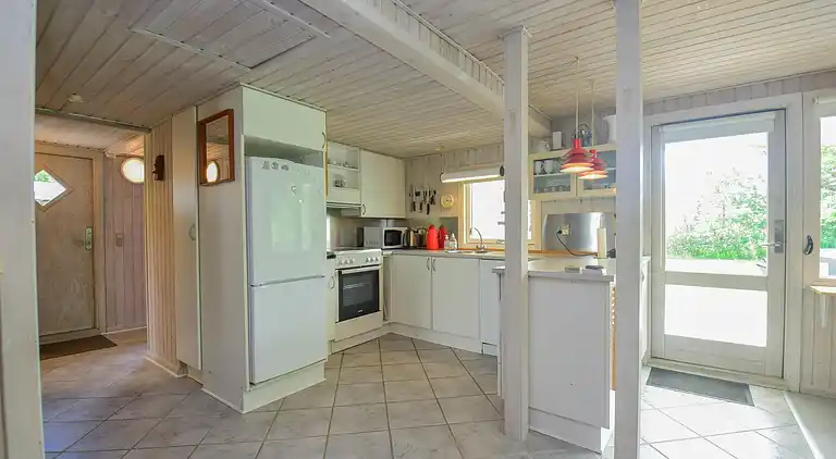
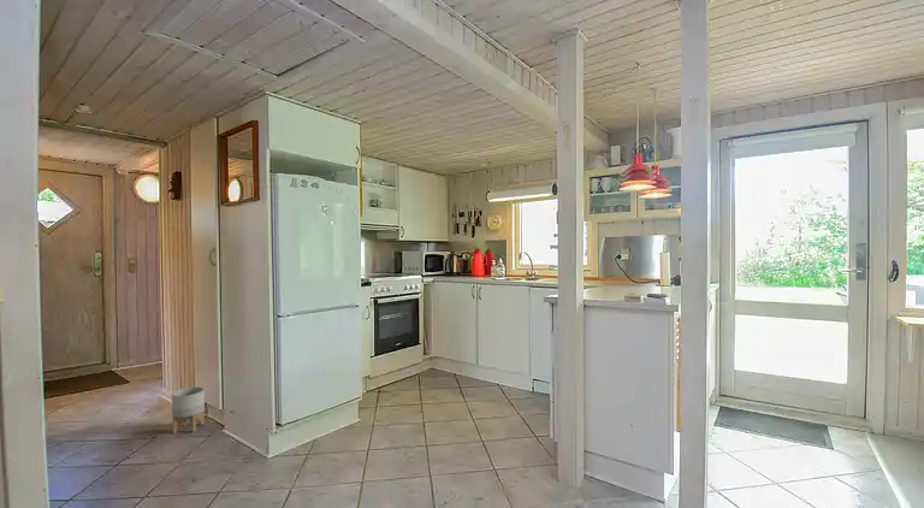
+ planter [171,385,206,435]
